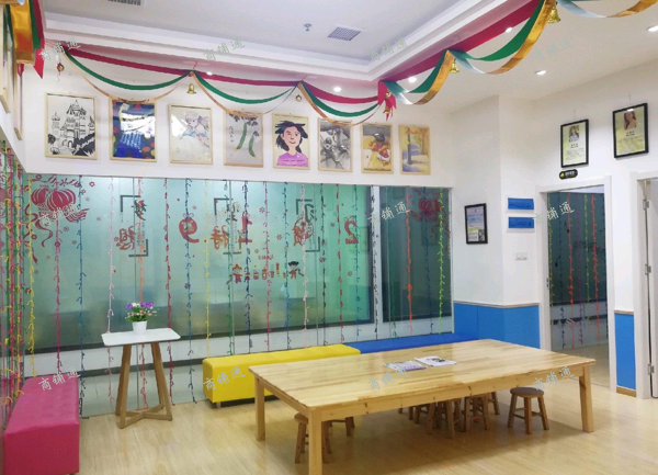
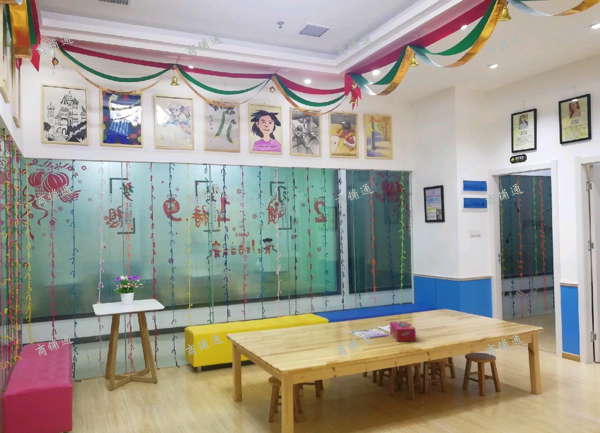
+ tissue box [389,320,417,342]
